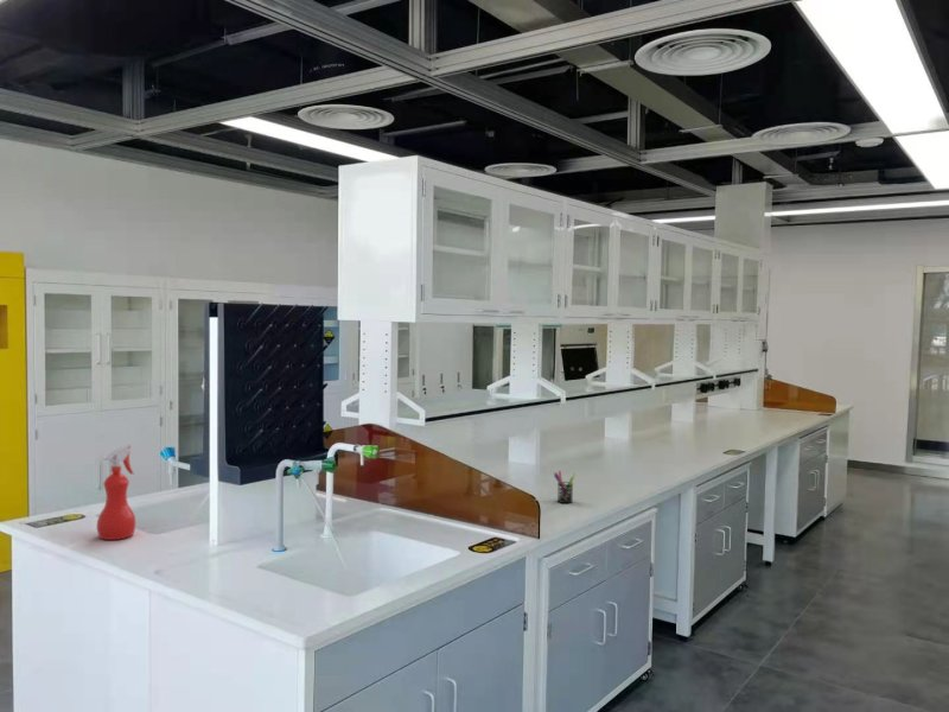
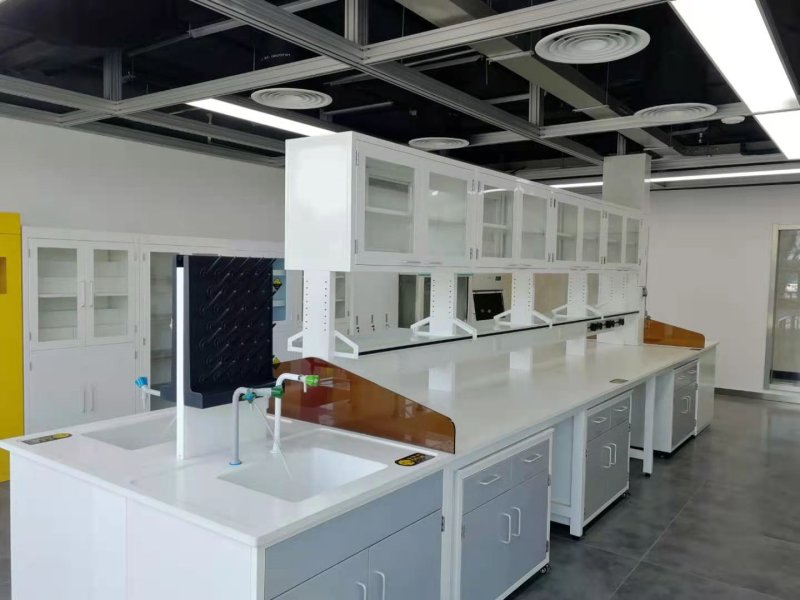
- pen holder [553,470,577,504]
- spray bottle [96,444,136,541]
